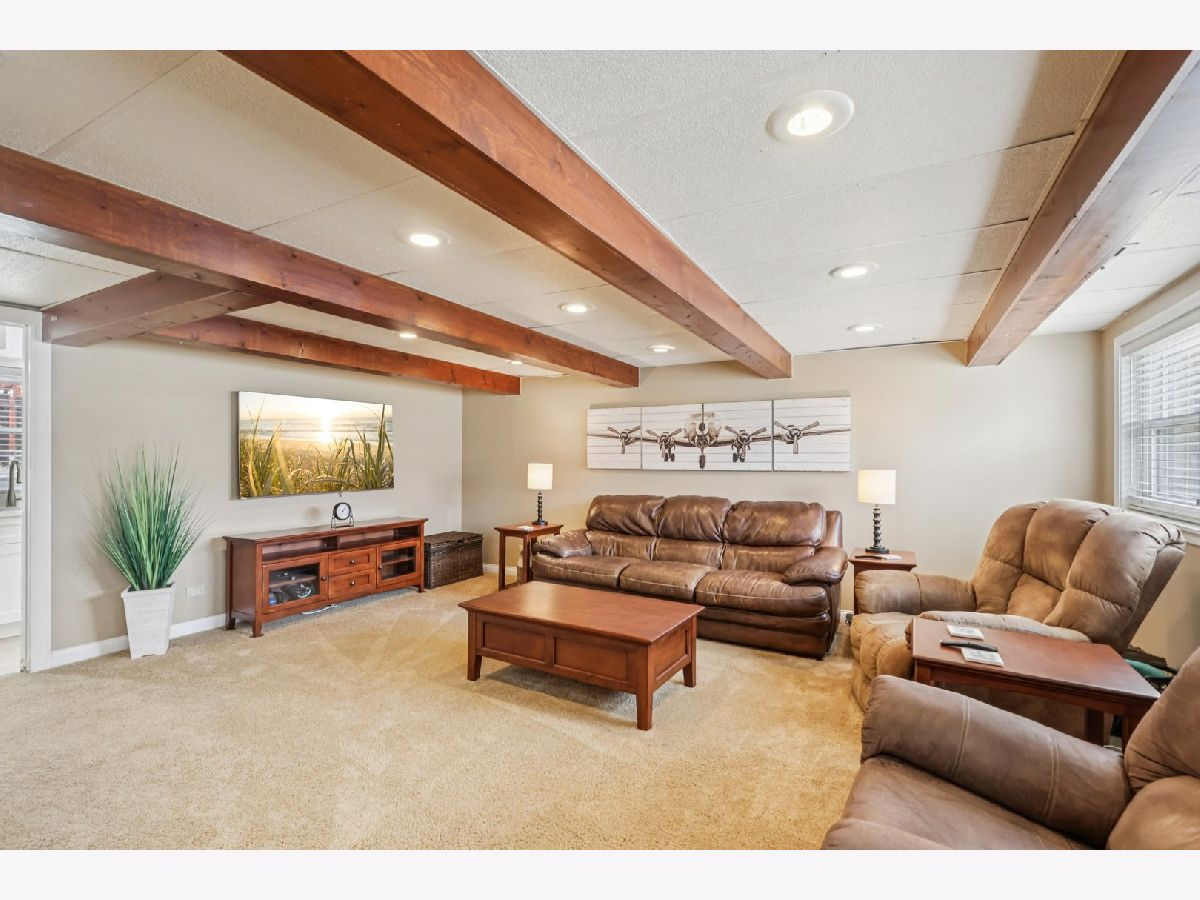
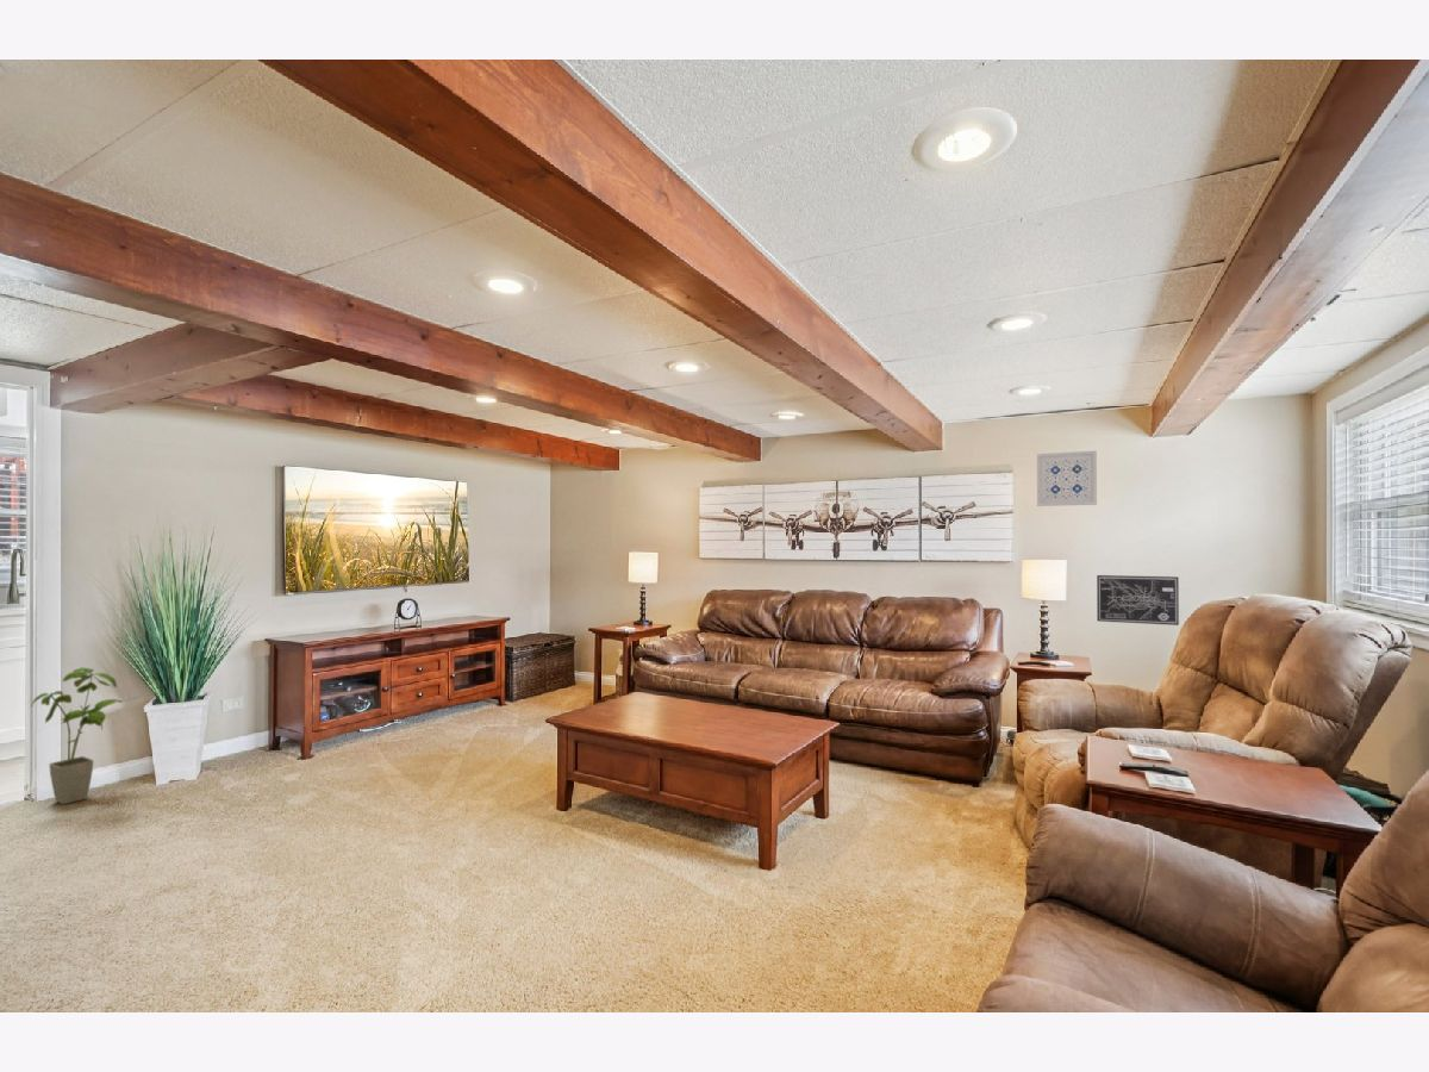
+ wall art [1036,449,1098,507]
+ house plant [30,667,123,805]
+ wall art [1096,574,1180,627]
